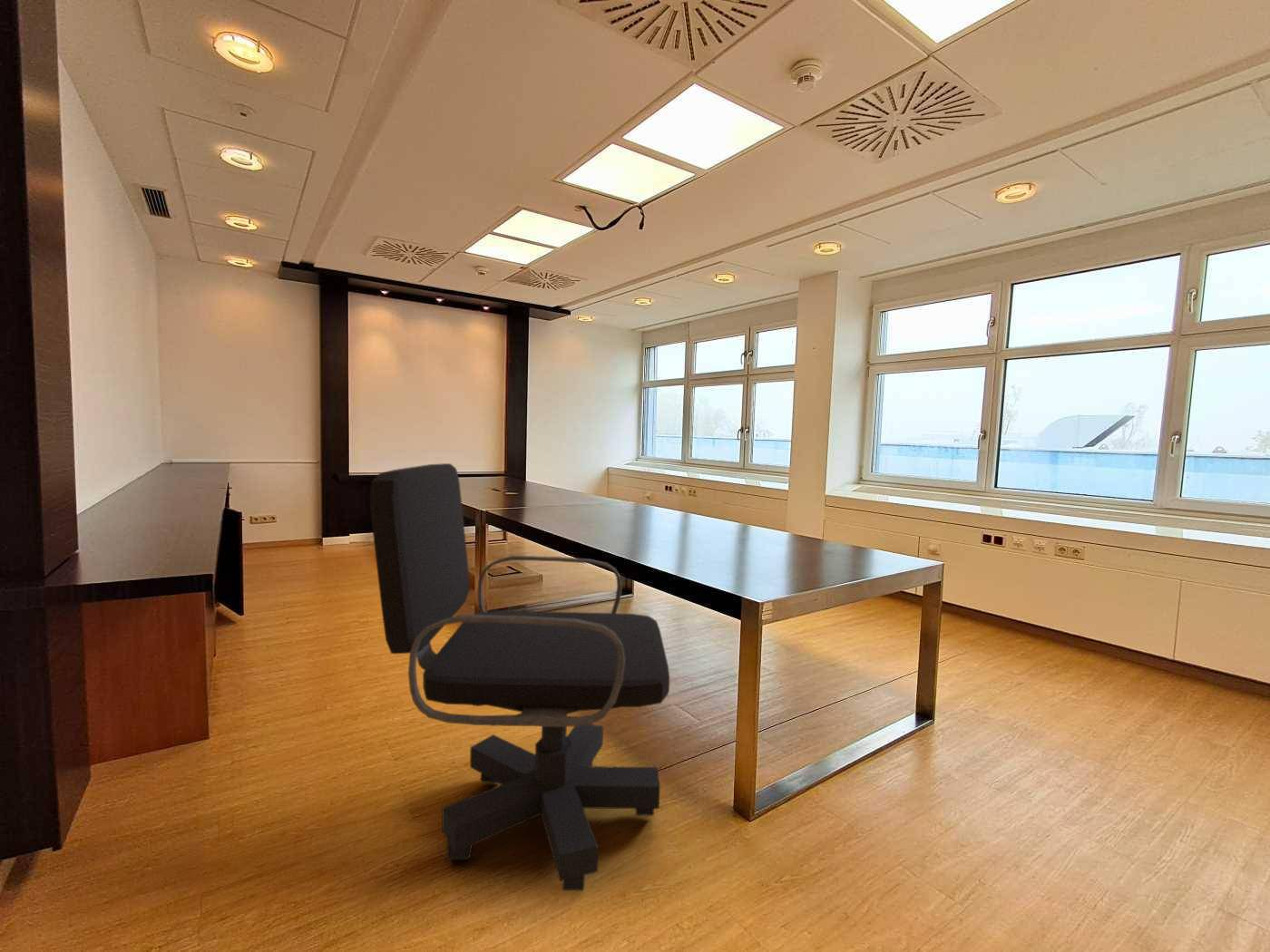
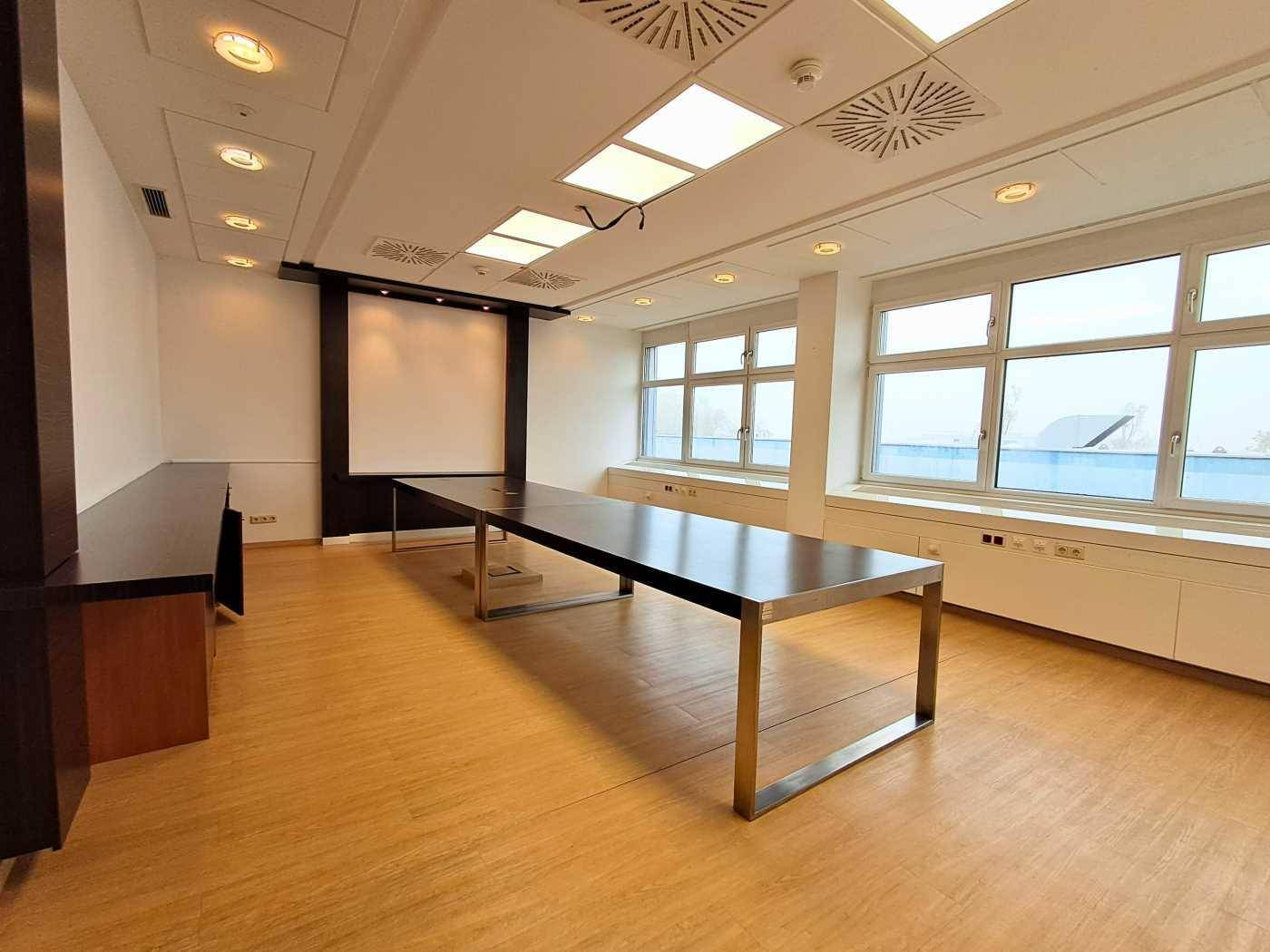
- office chair [368,462,670,891]
